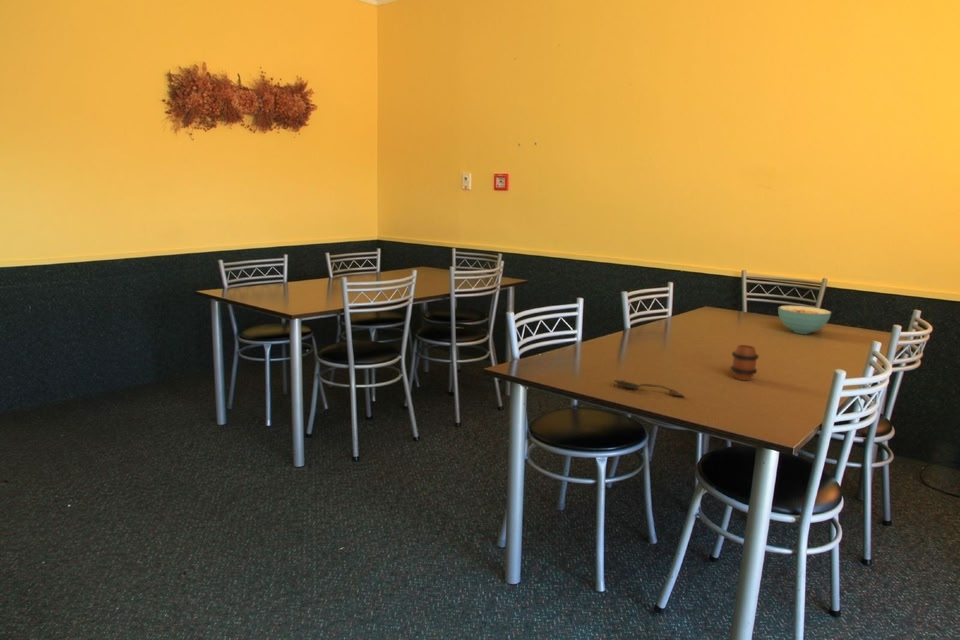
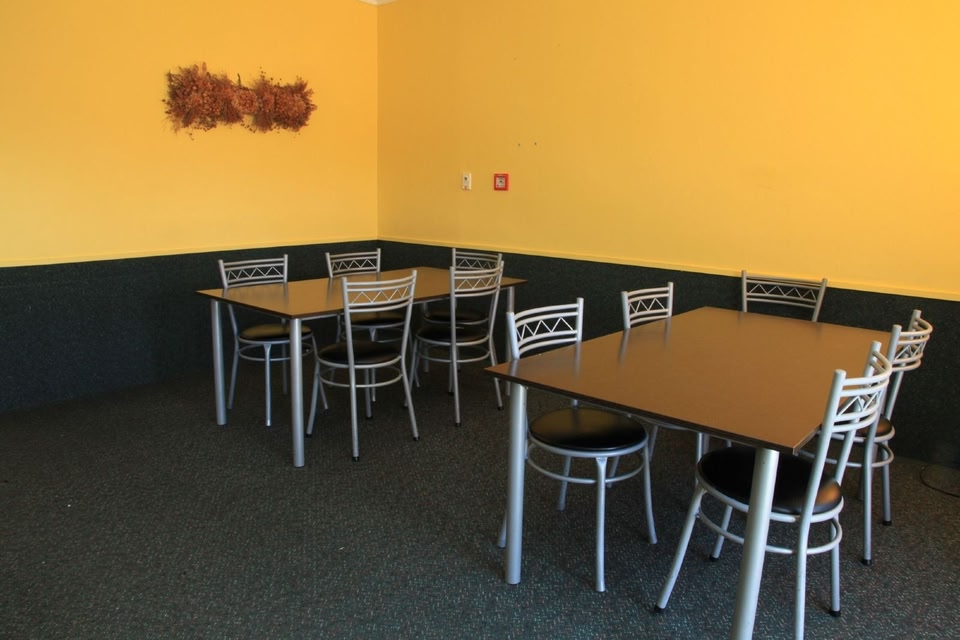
- cereal bowl [777,305,832,335]
- spoon [612,379,686,398]
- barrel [729,344,760,381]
